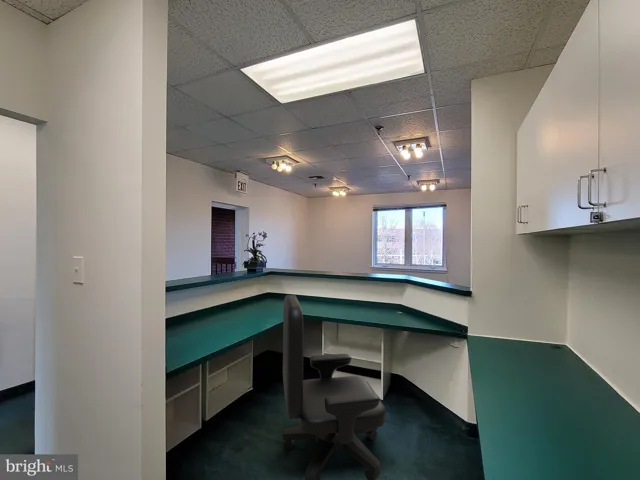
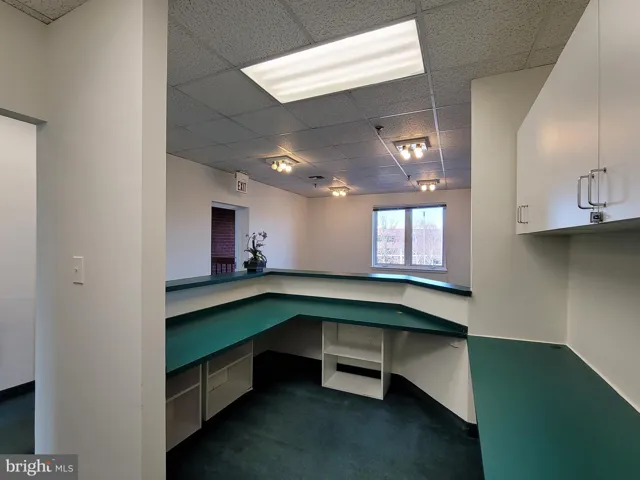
- office chair [282,294,387,480]
